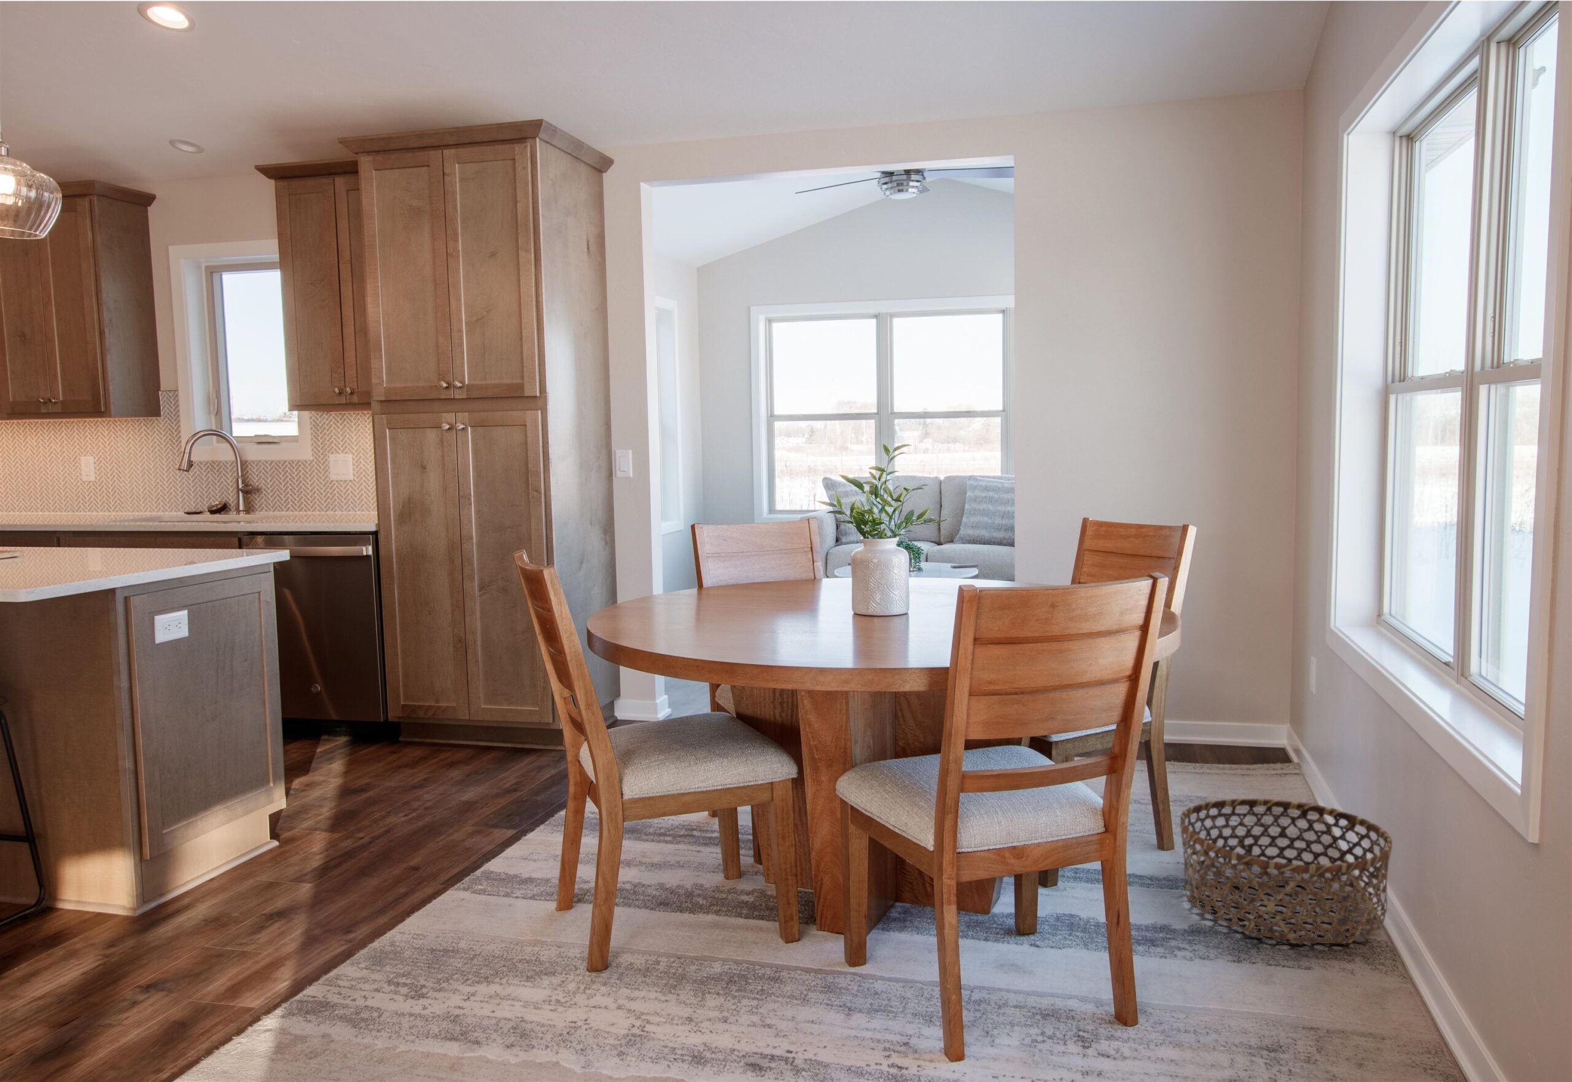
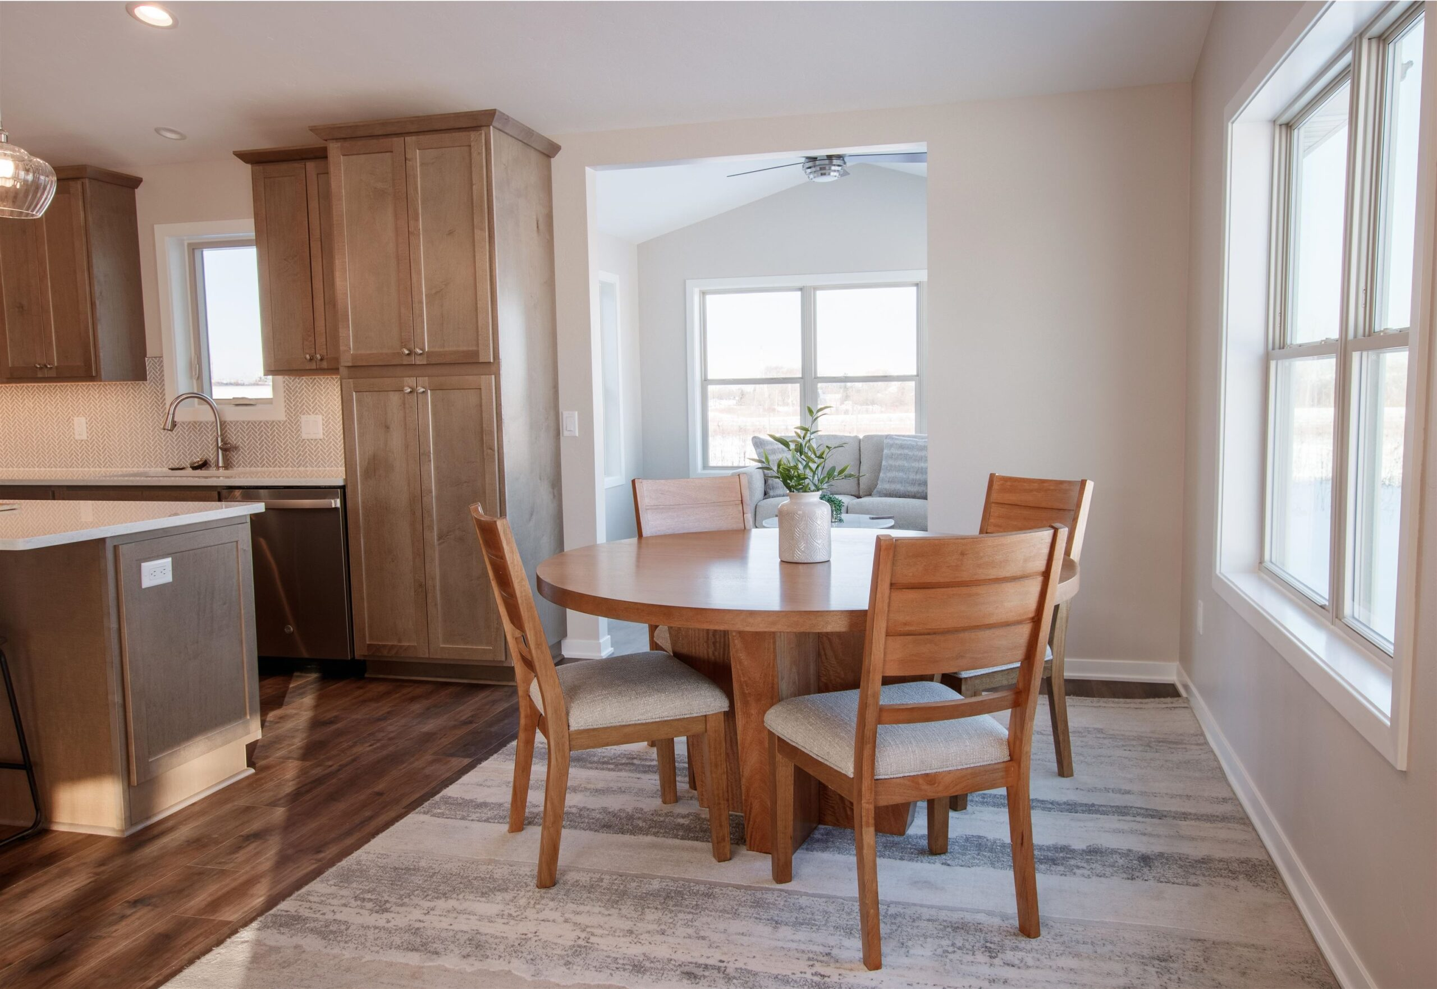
- basket [1180,798,1393,946]
